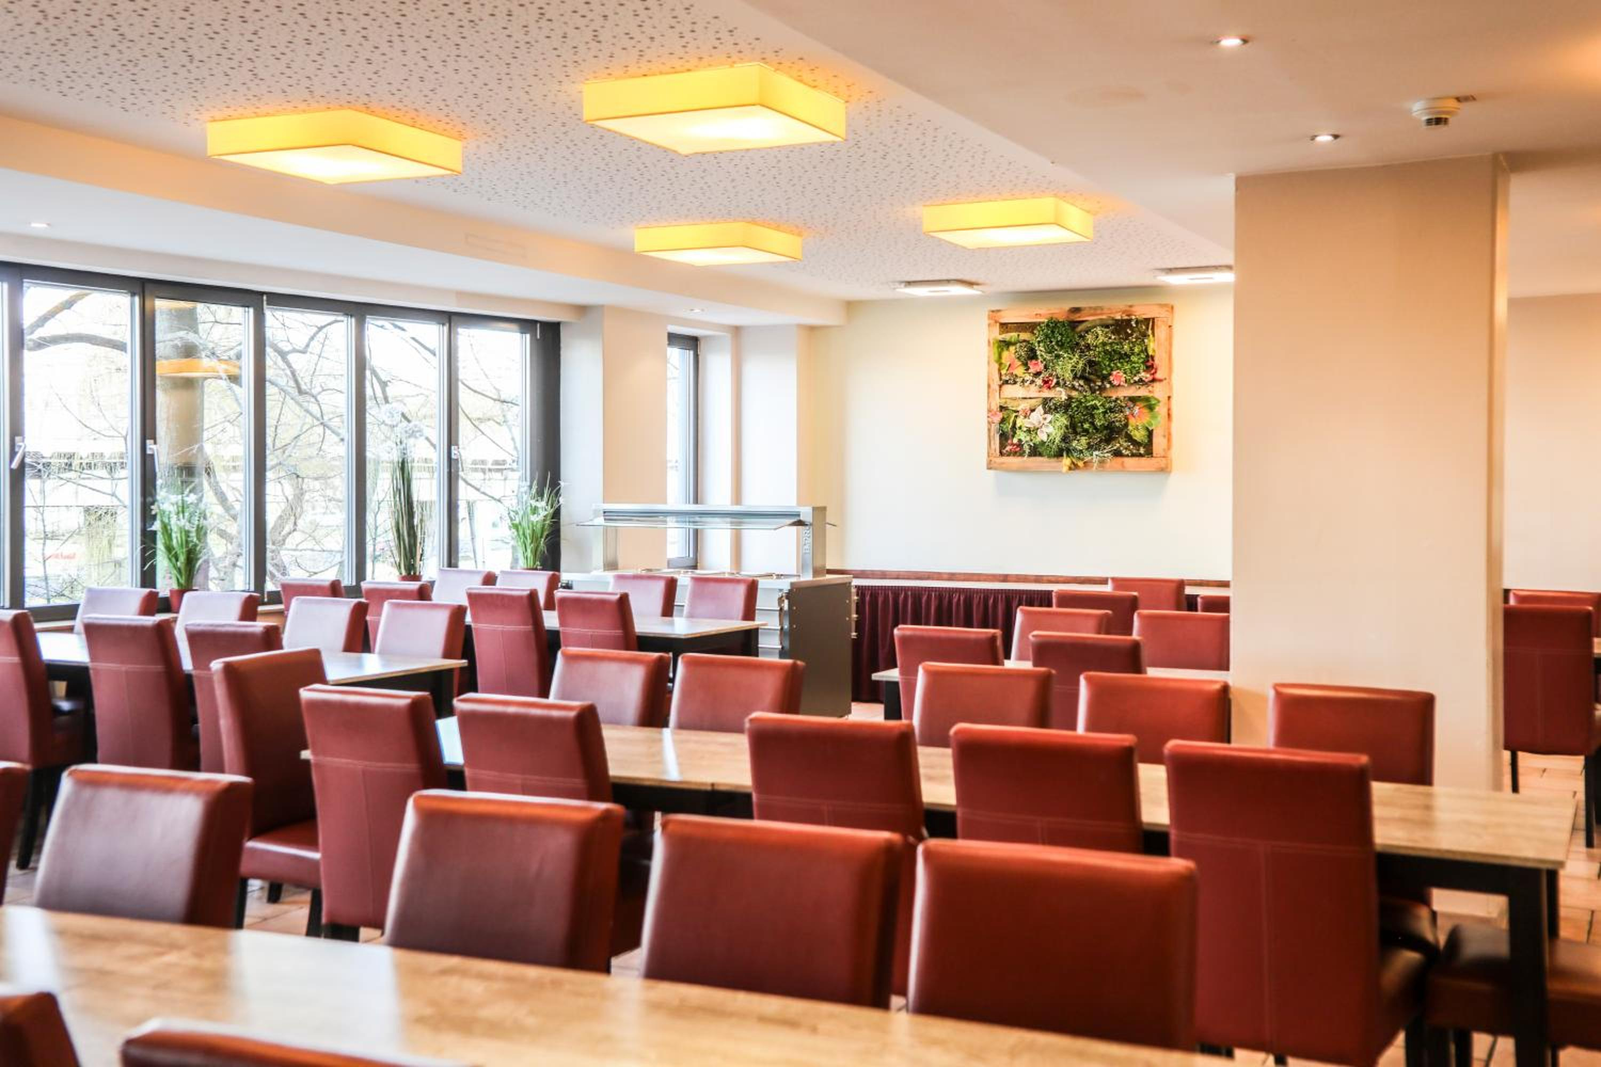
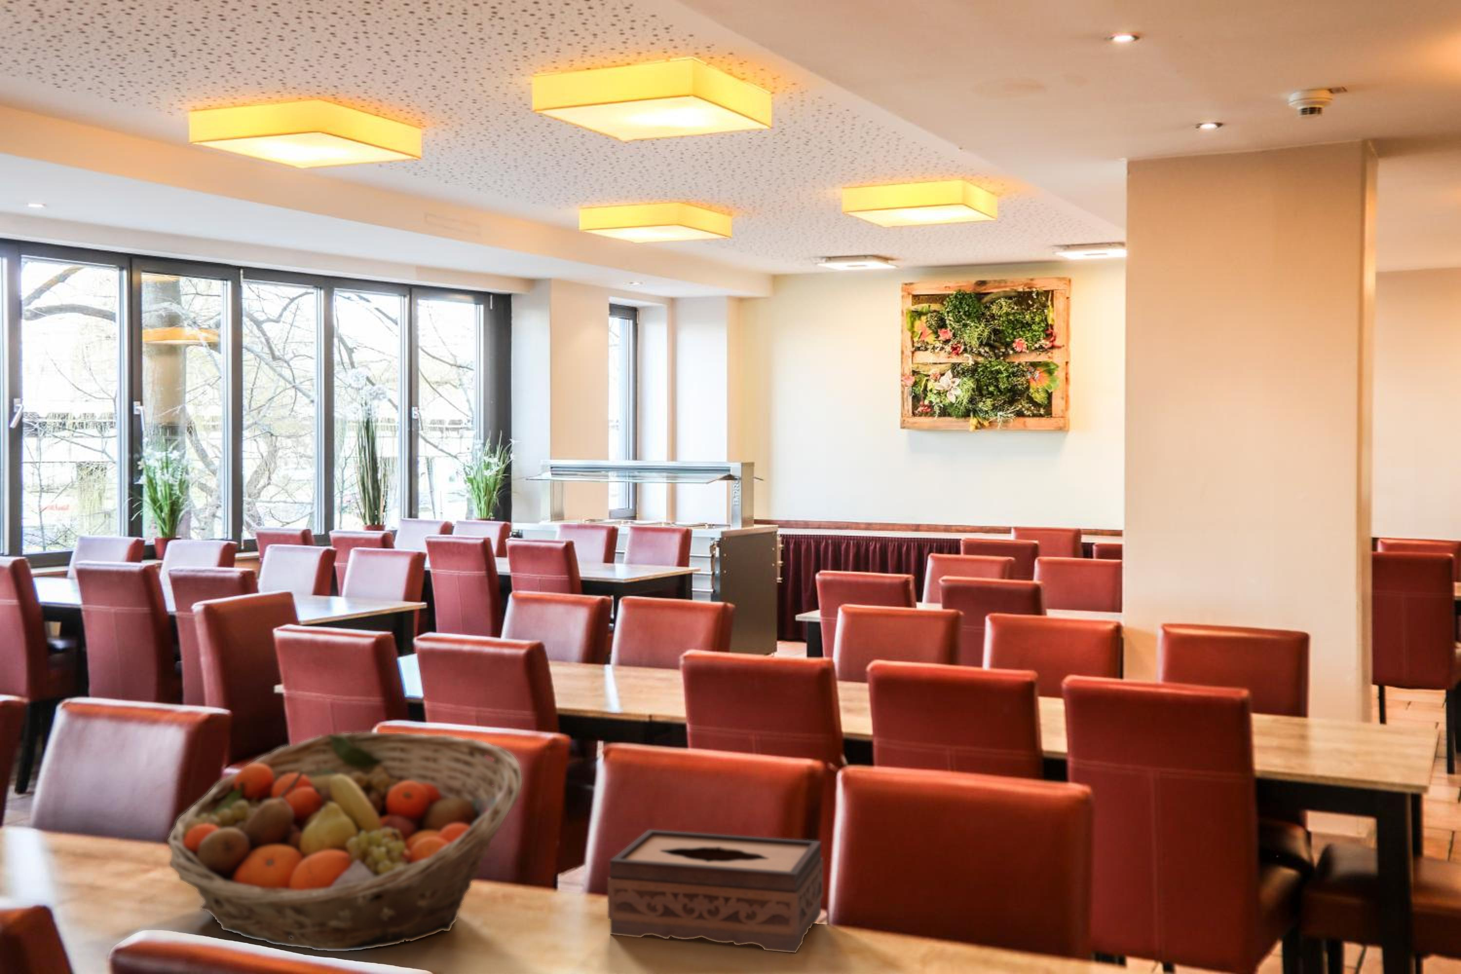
+ fruit basket [166,732,523,951]
+ tissue box [608,828,824,953]
